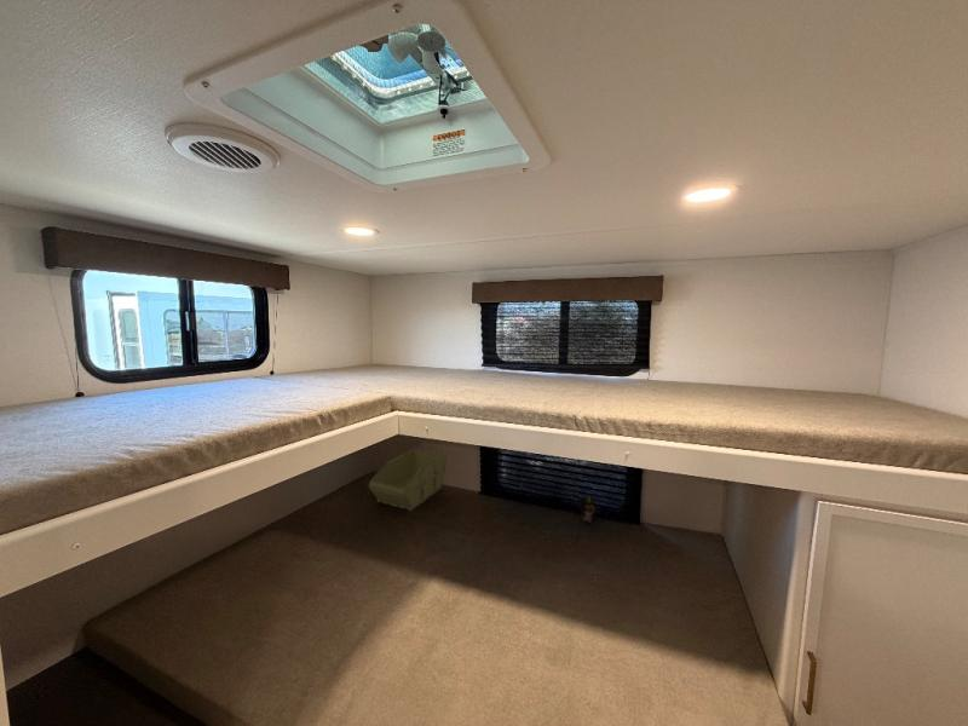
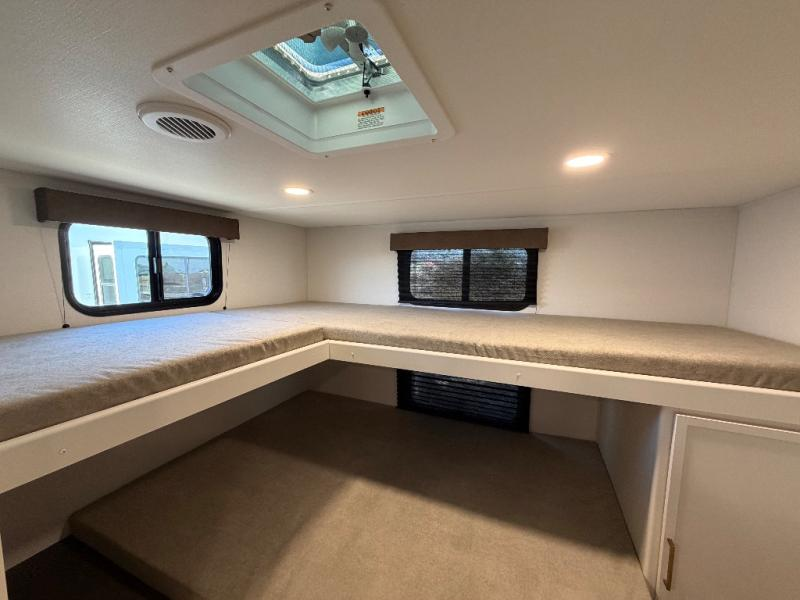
- storage bin [368,449,446,512]
- plush toy [576,495,600,524]
